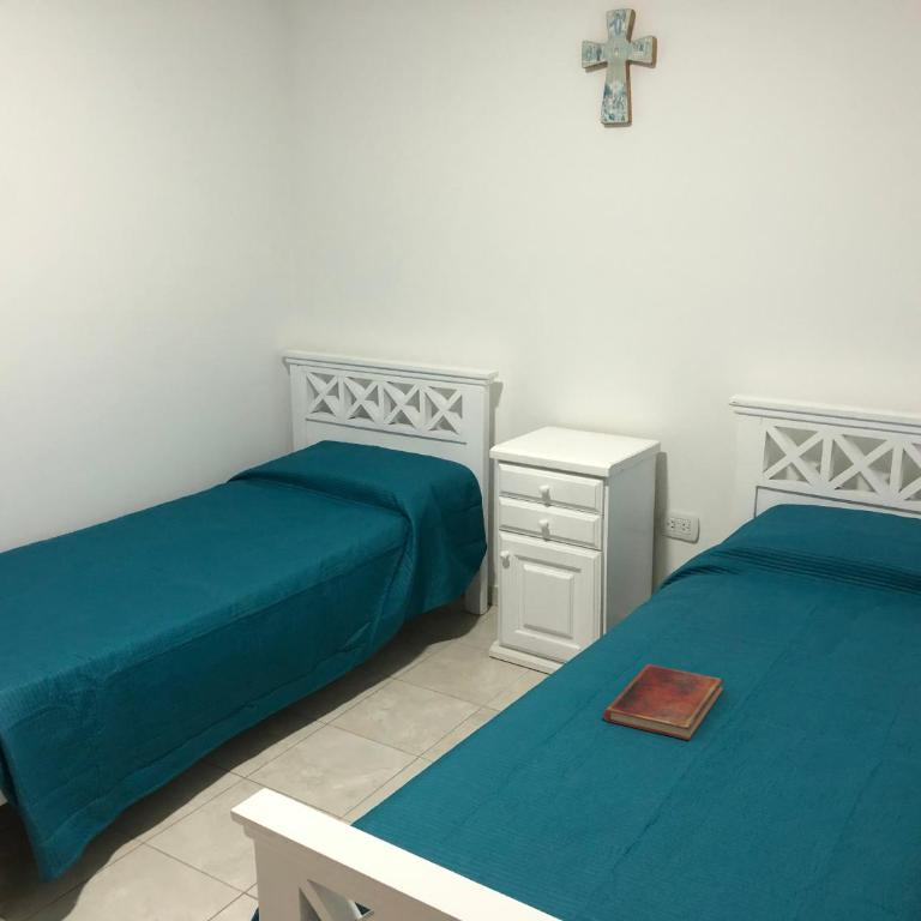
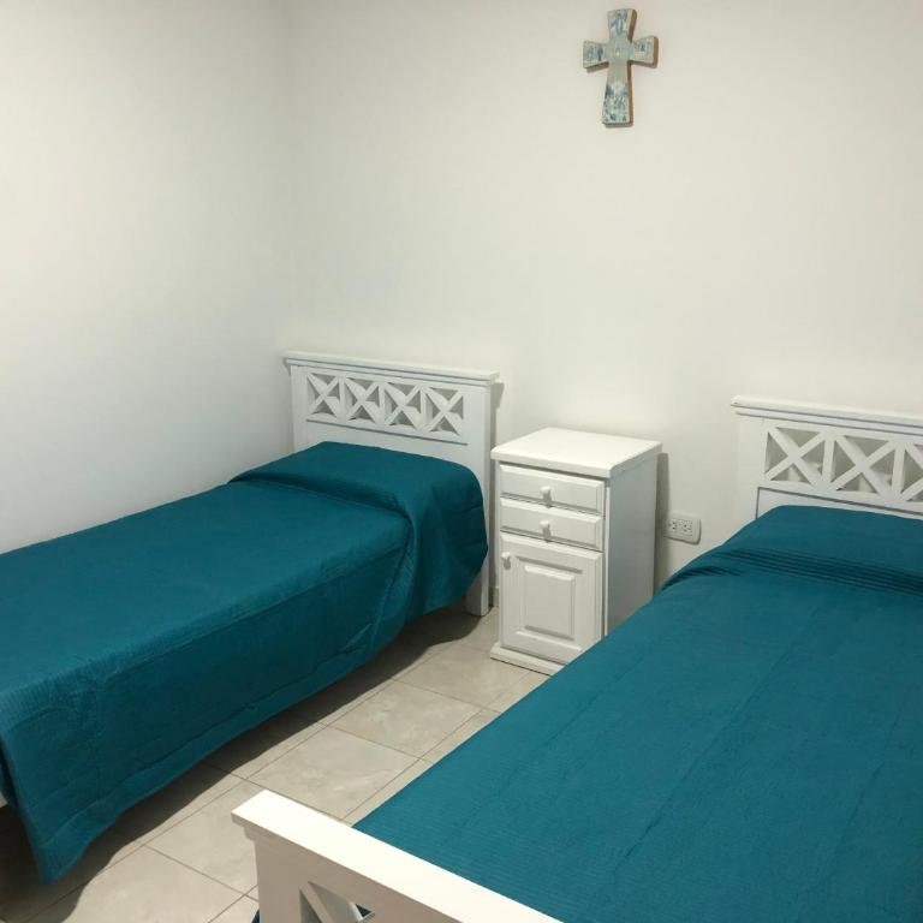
- diary [602,663,726,741]
